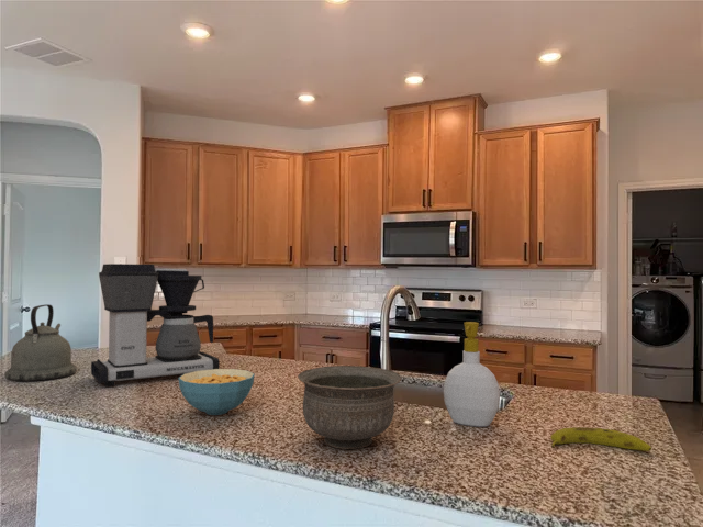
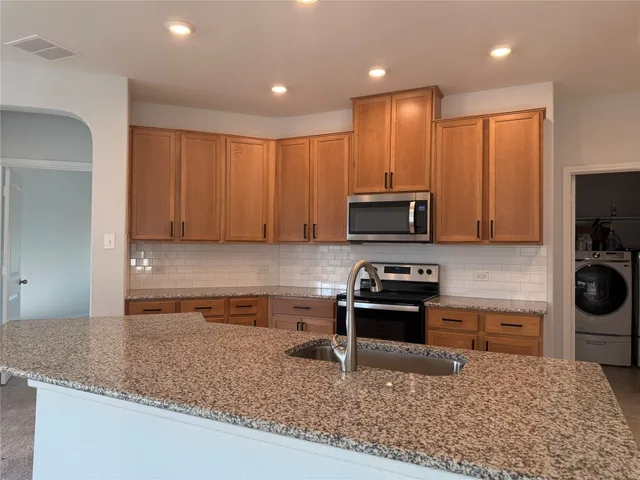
- bowl [297,365,403,450]
- cereal bowl [177,368,256,416]
- coffee maker [90,262,221,388]
- fruit [549,426,652,452]
- soap bottle [443,321,501,428]
- kettle [3,303,78,382]
